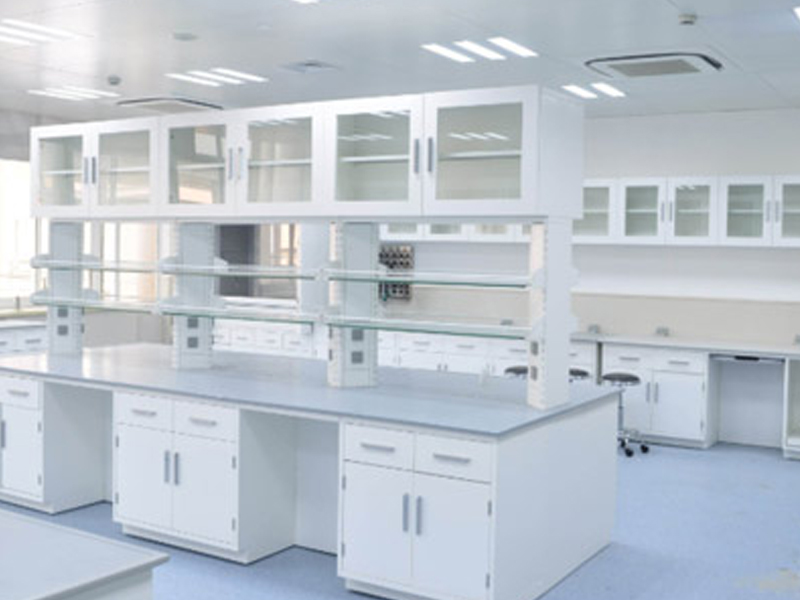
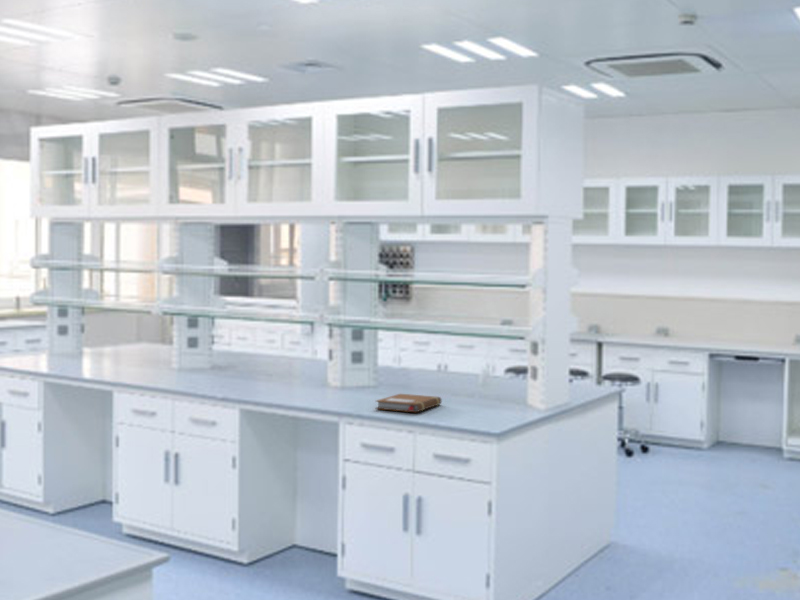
+ notebook [375,393,443,413]
